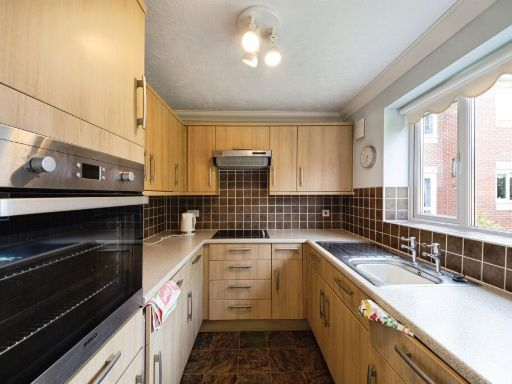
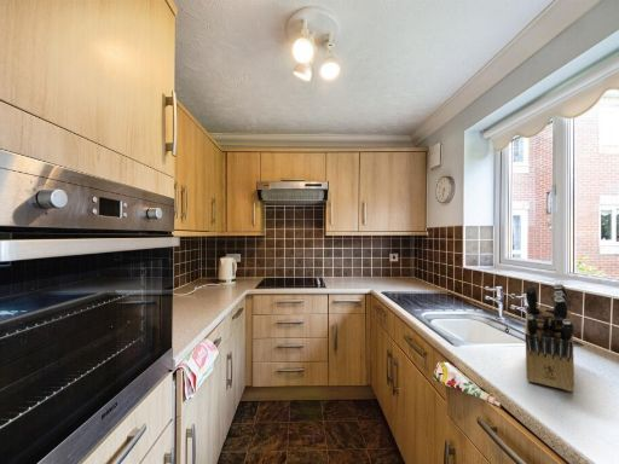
+ knife block [523,283,575,393]
